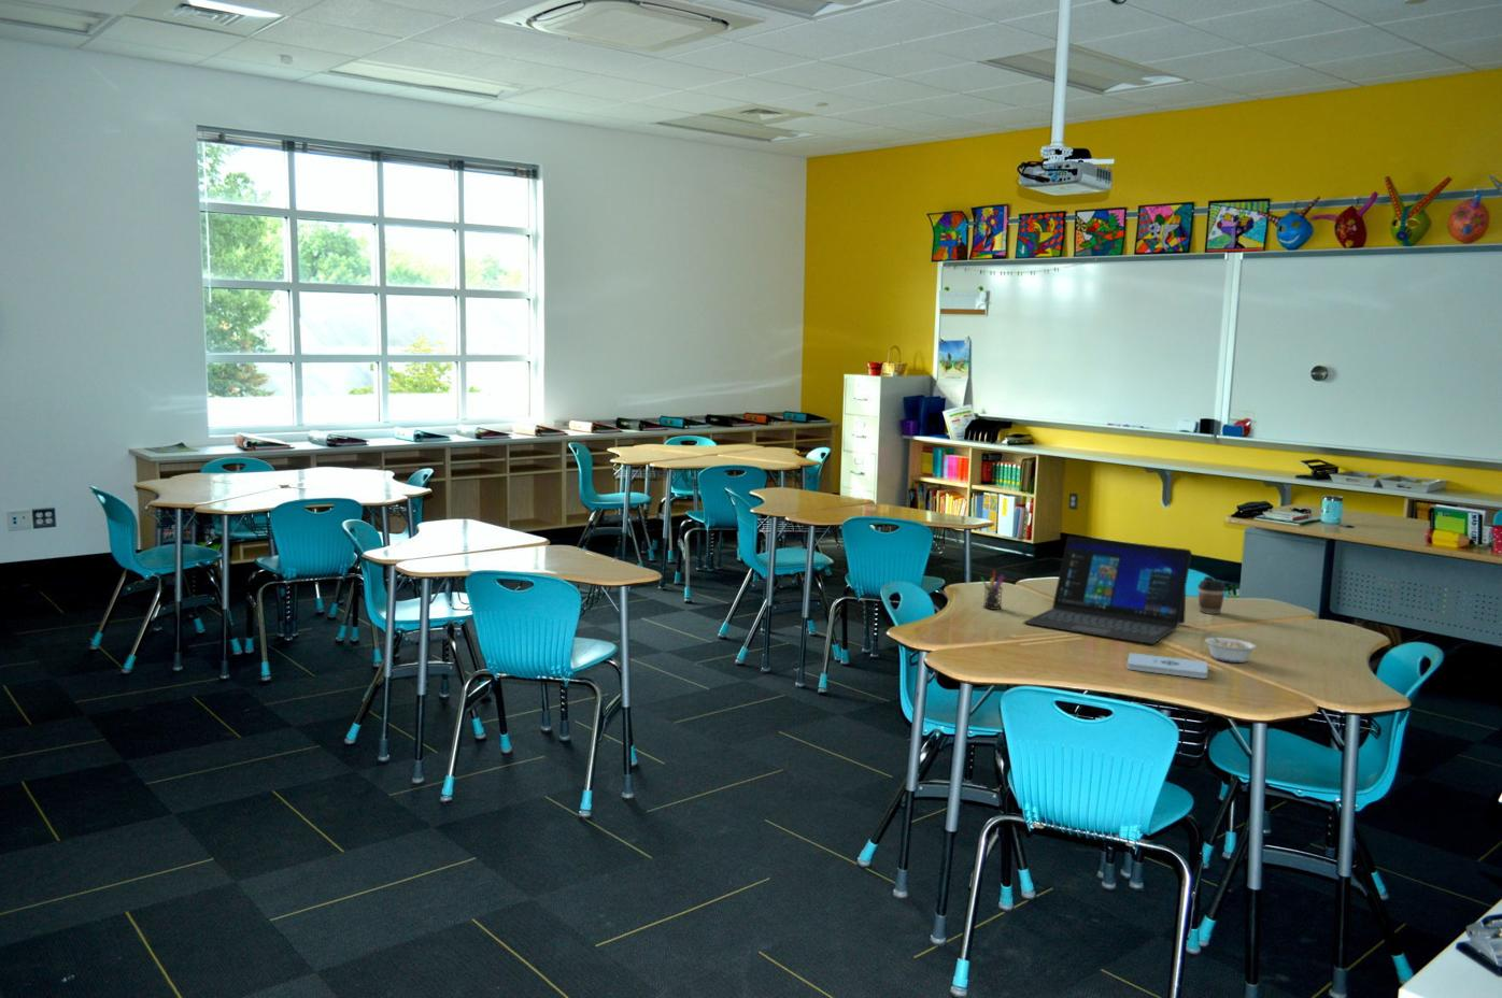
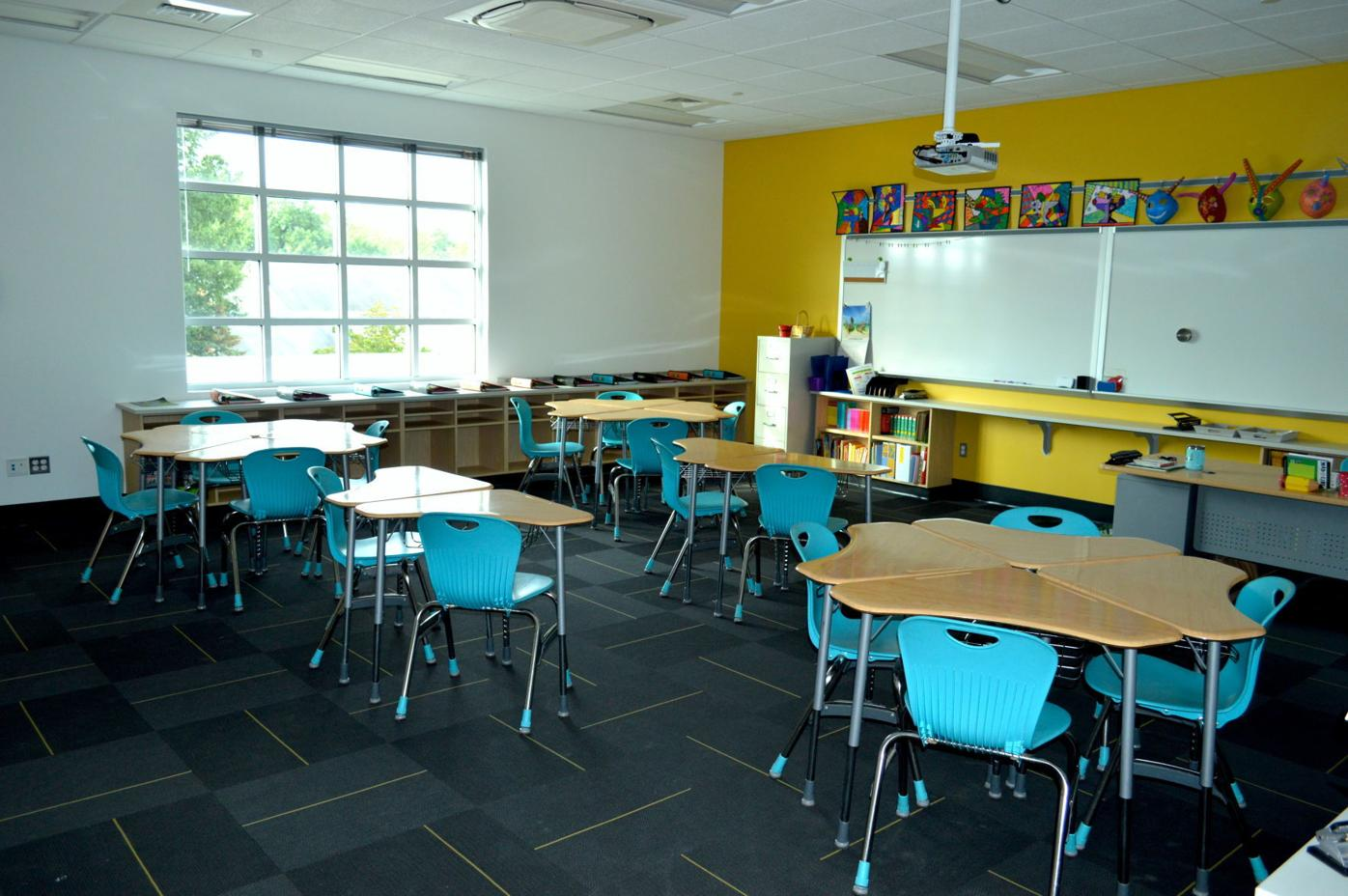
- coffee cup [1197,576,1227,615]
- laptop [1022,536,1193,645]
- legume [1204,632,1257,664]
- pen holder [979,570,1006,610]
- notepad [1125,652,1208,679]
